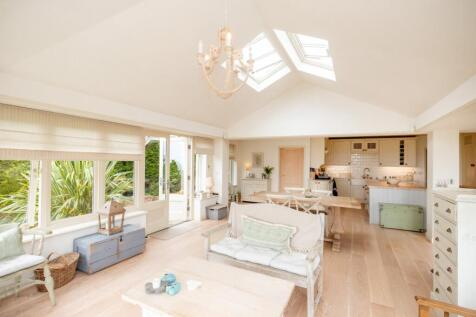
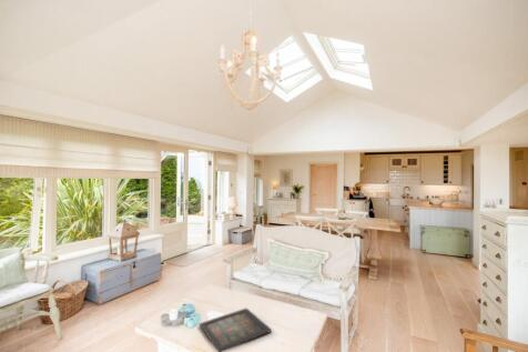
+ icon panel [197,308,273,352]
